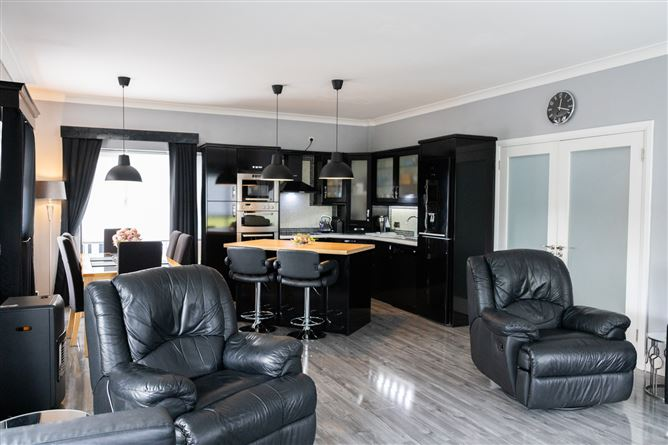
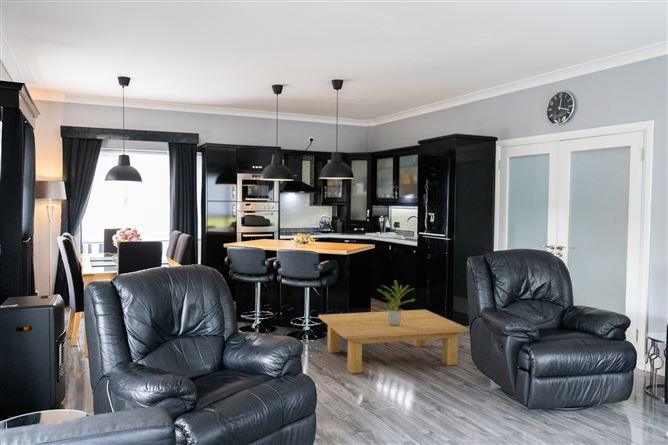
+ potted plant [376,279,416,326]
+ coffee table [318,309,470,375]
